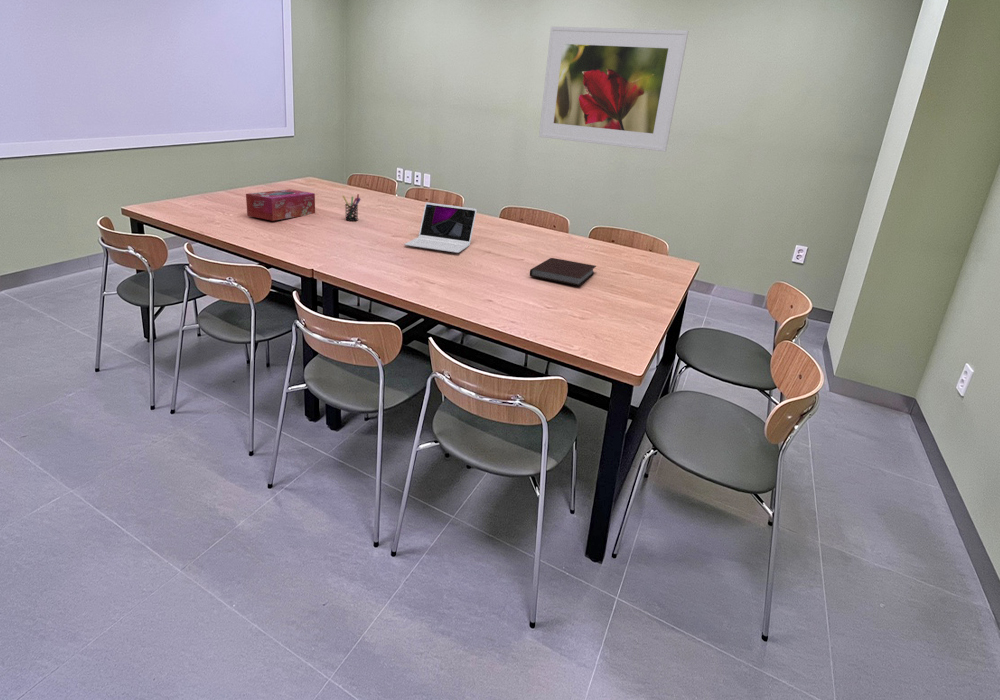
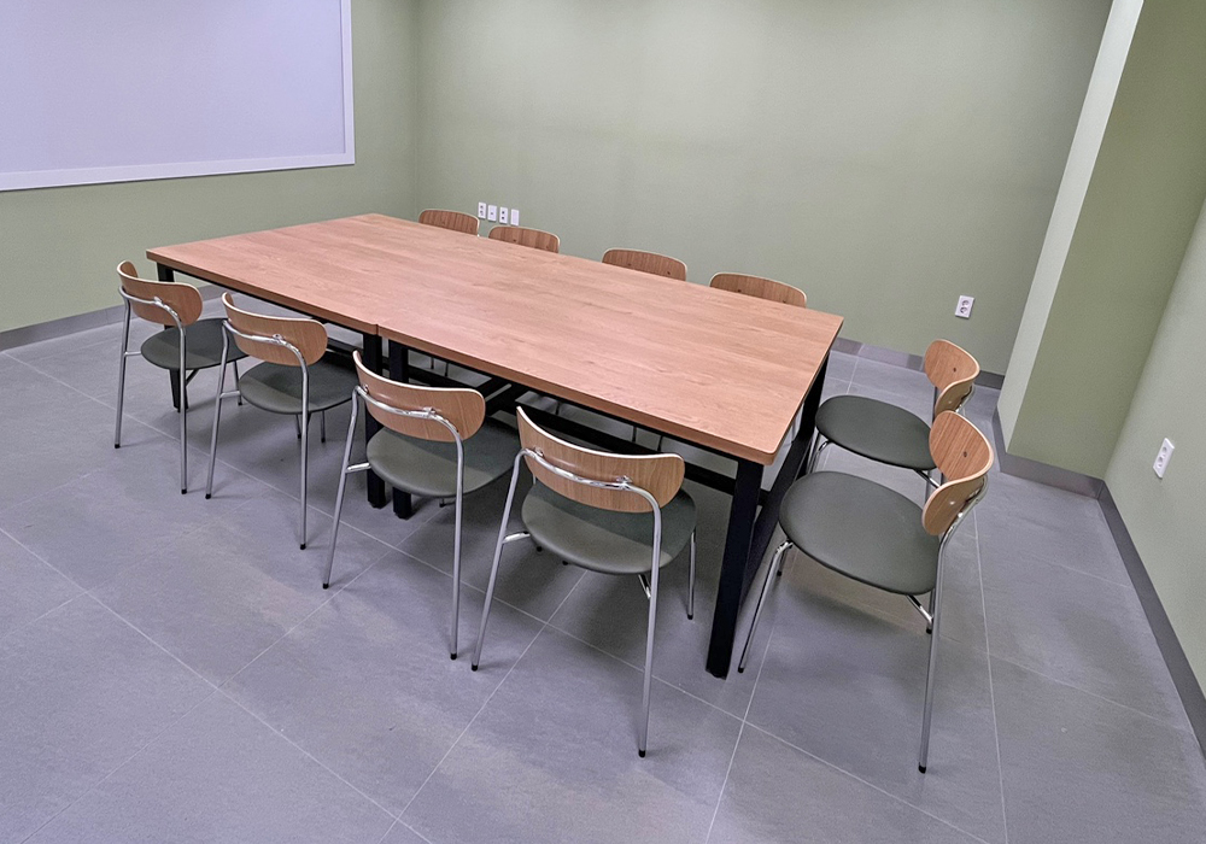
- tissue box [245,188,316,222]
- laptop [403,201,478,254]
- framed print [538,25,690,153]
- notebook [529,257,597,287]
- pen holder [342,193,362,222]
